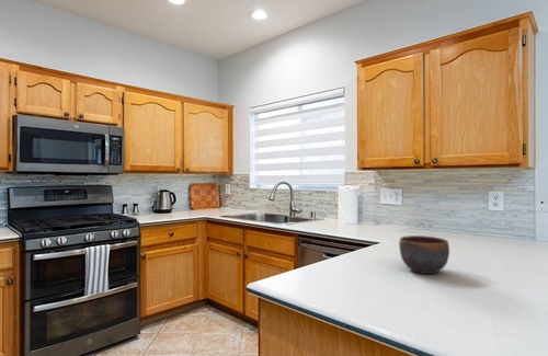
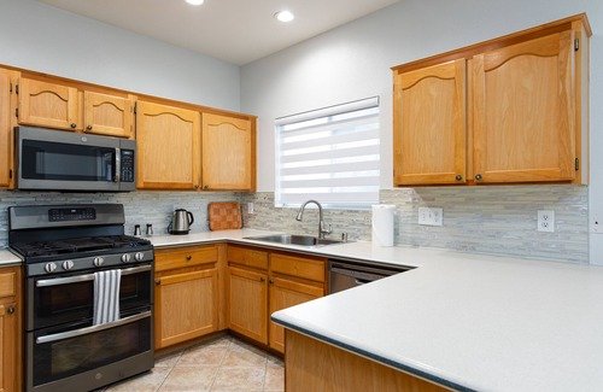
- bowl [398,234,450,275]
